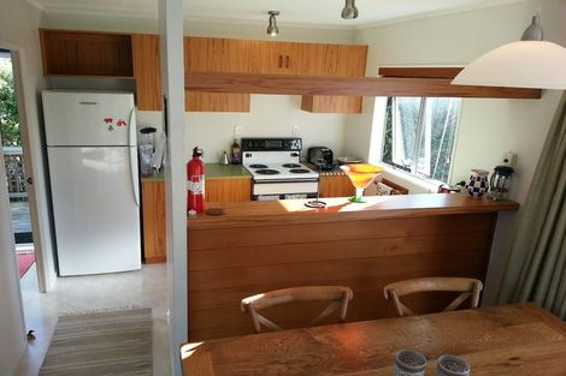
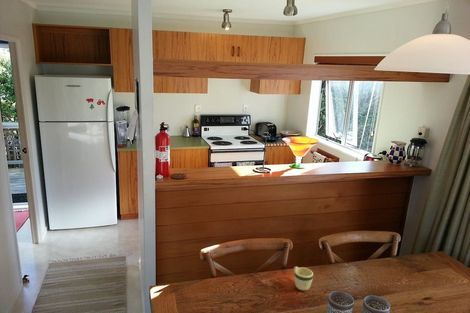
+ mug [293,266,314,291]
